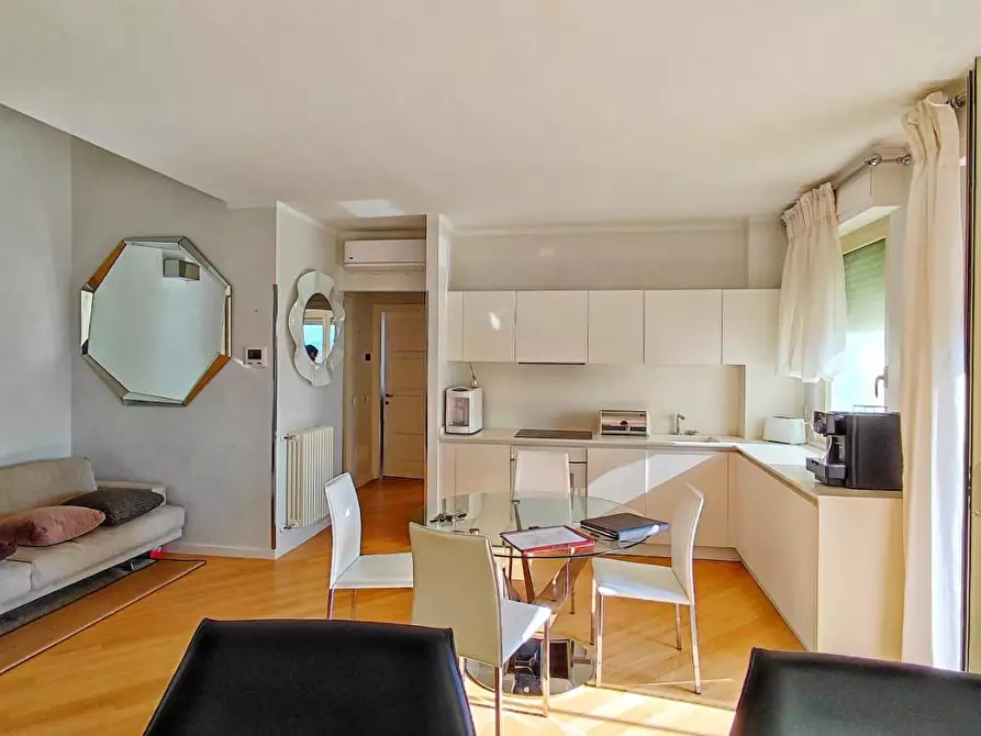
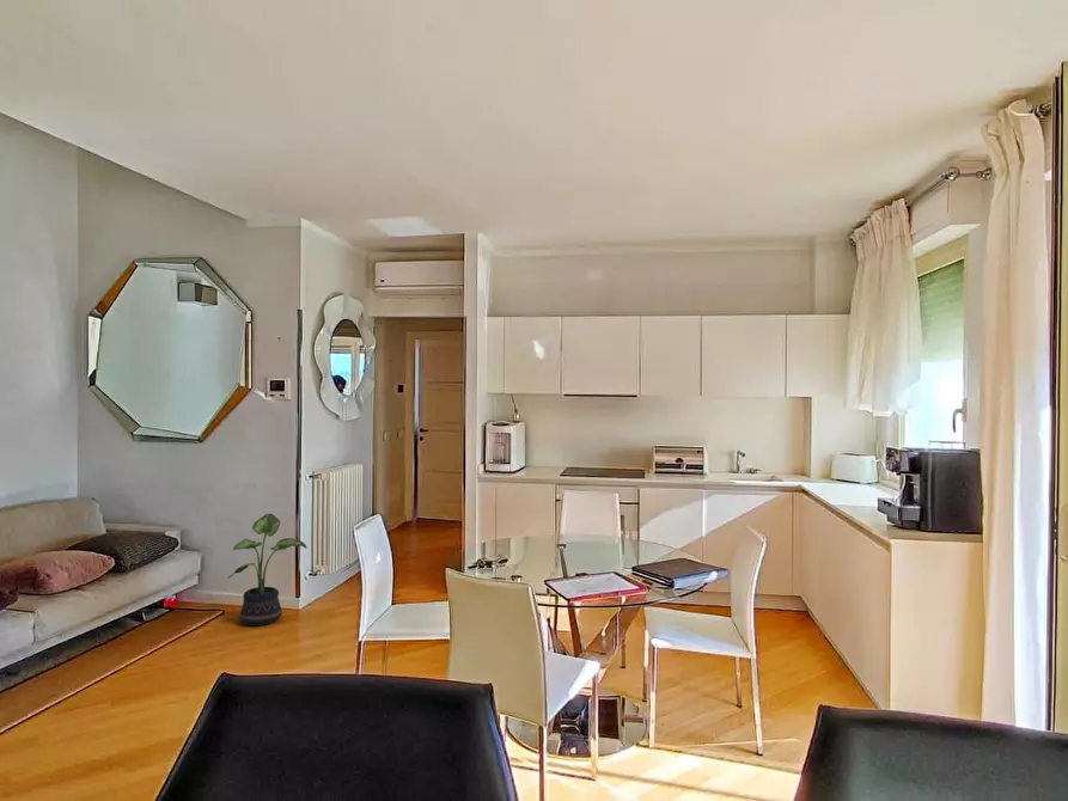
+ potted plant [226,513,307,626]
